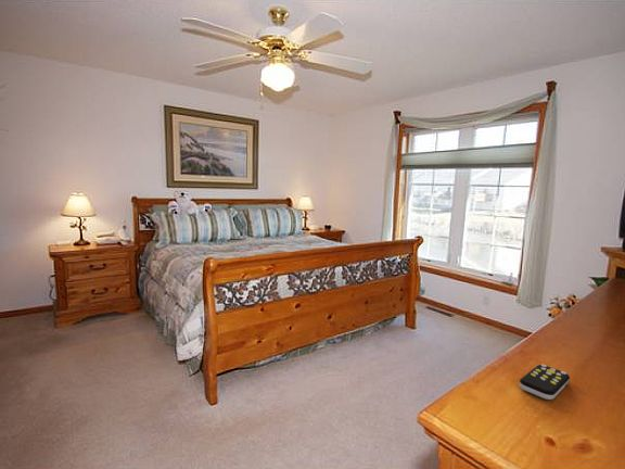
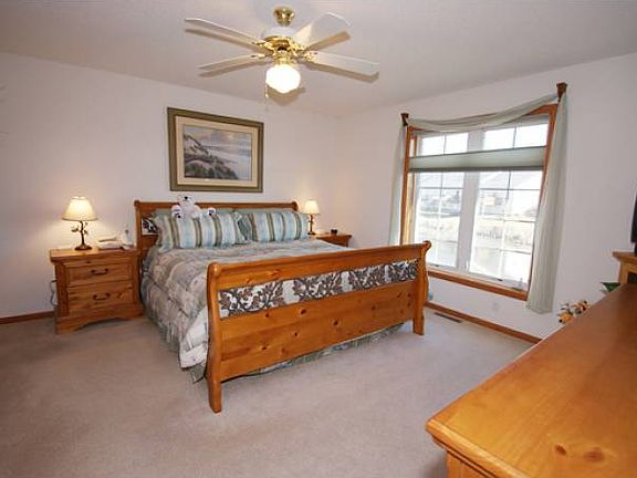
- remote control [519,364,571,401]
